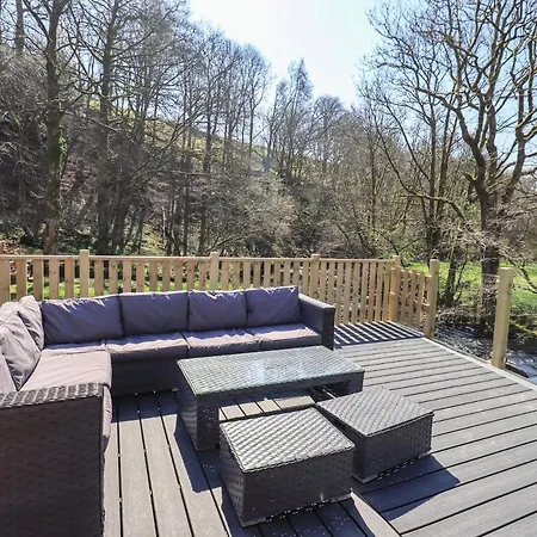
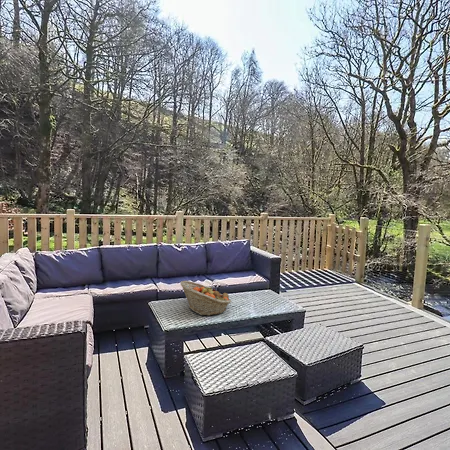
+ fruit basket [179,280,233,317]
